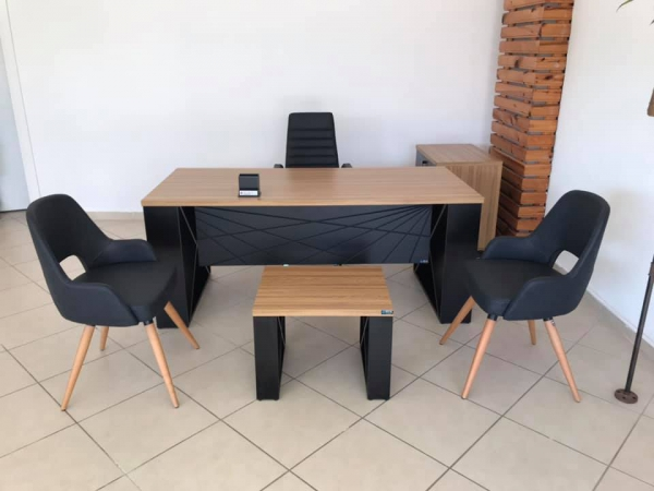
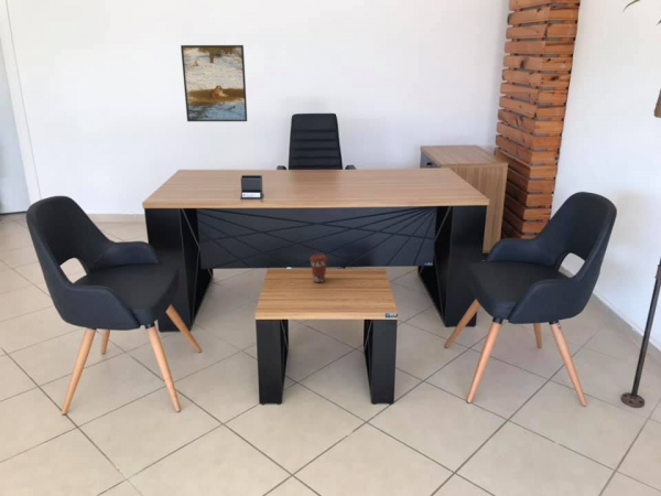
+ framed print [180,44,248,122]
+ coffee cup [308,252,328,283]
